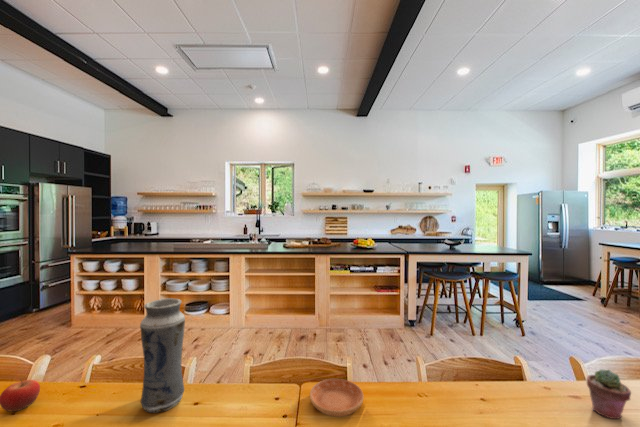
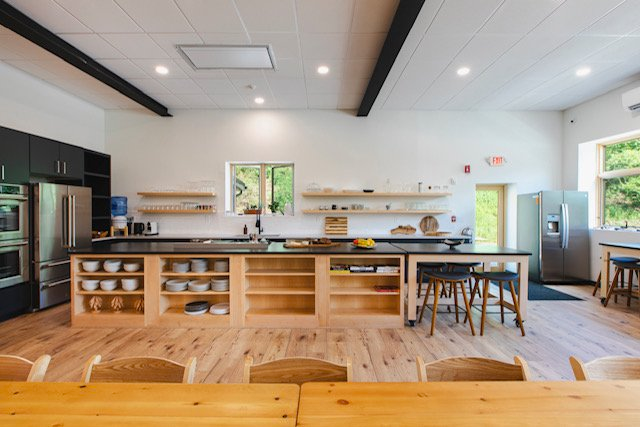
- potted succulent [586,368,632,420]
- vase [139,297,186,413]
- fruit [0,378,41,412]
- saucer [309,378,365,418]
